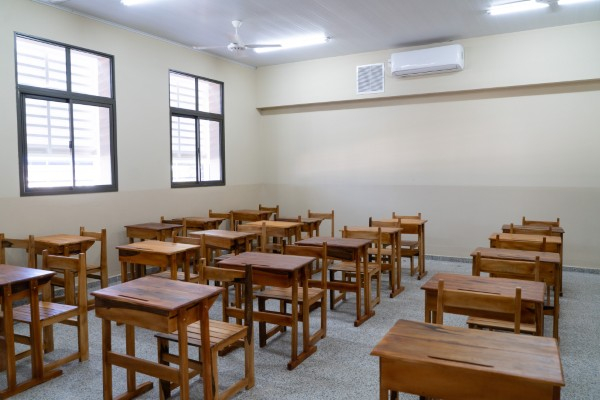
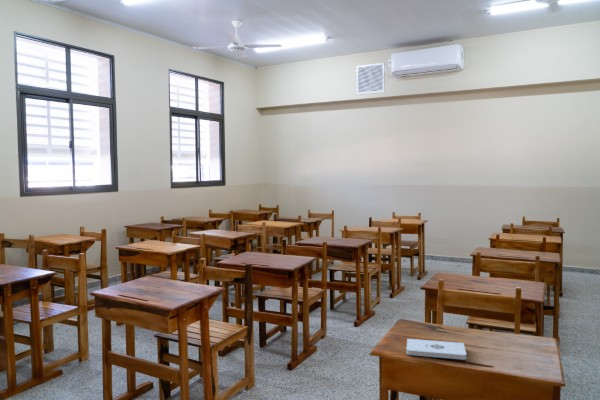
+ notepad [405,338,467,361]
